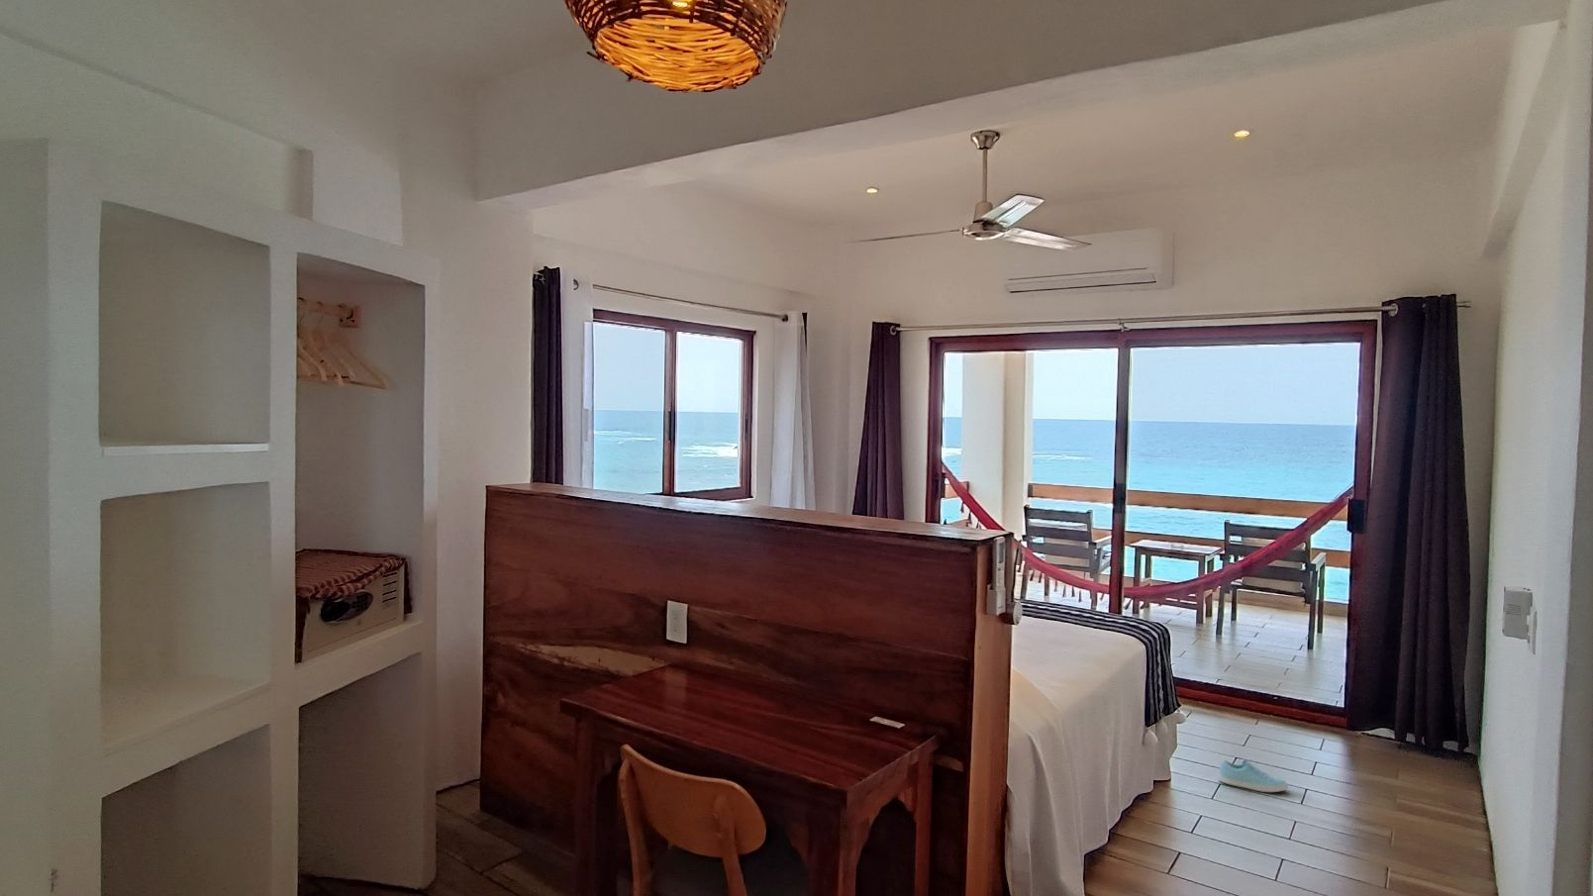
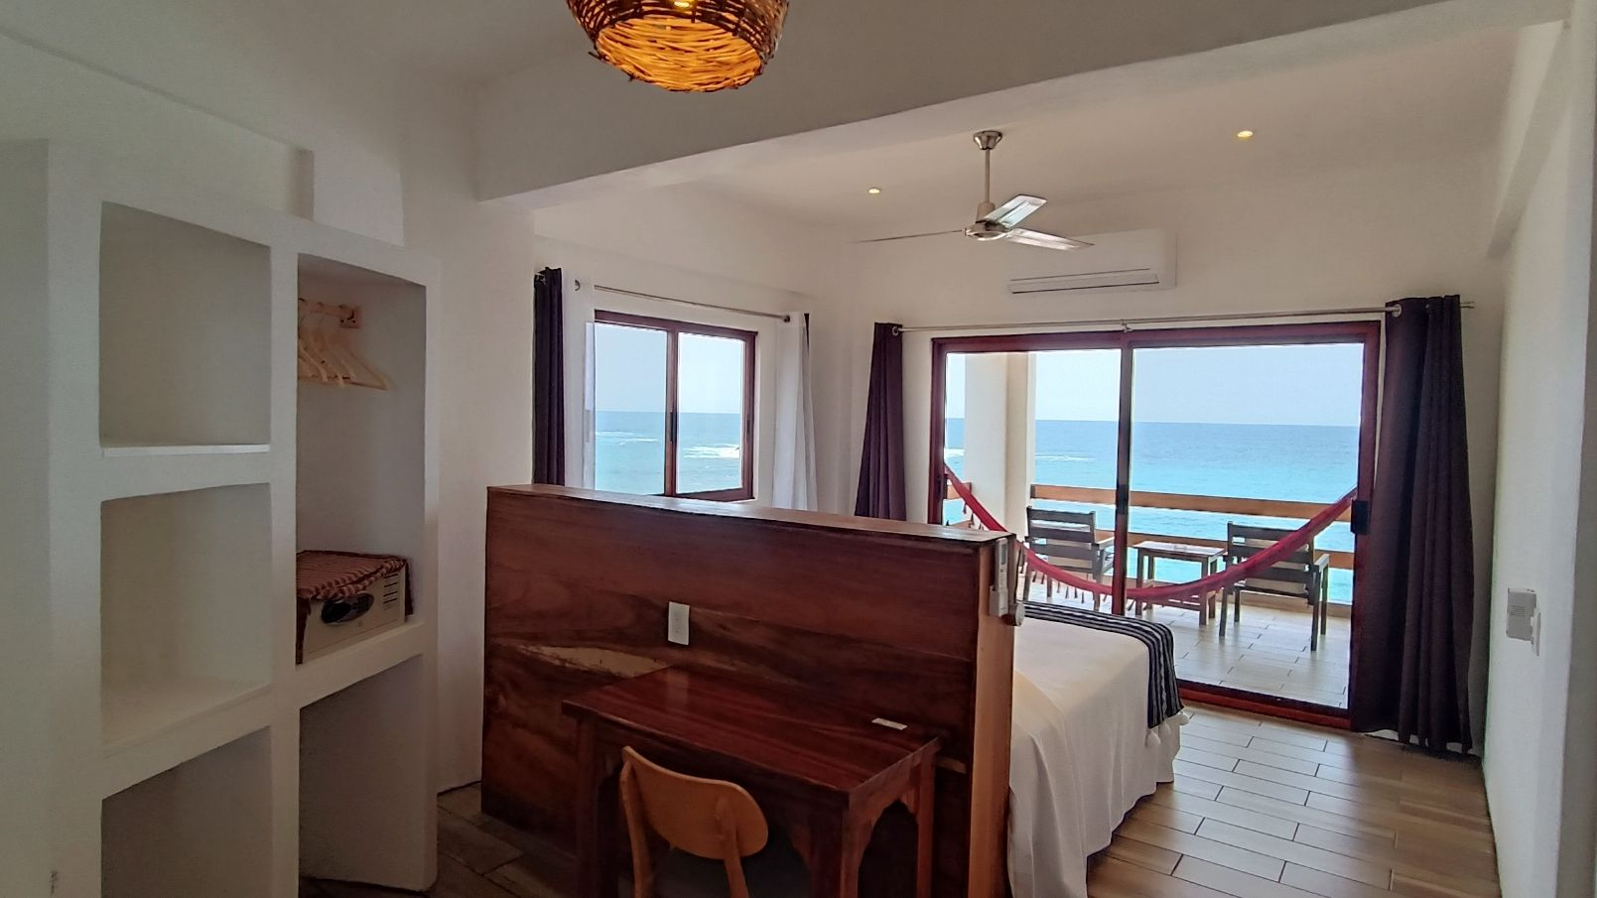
- sneaker [1218,758,1289,793]
